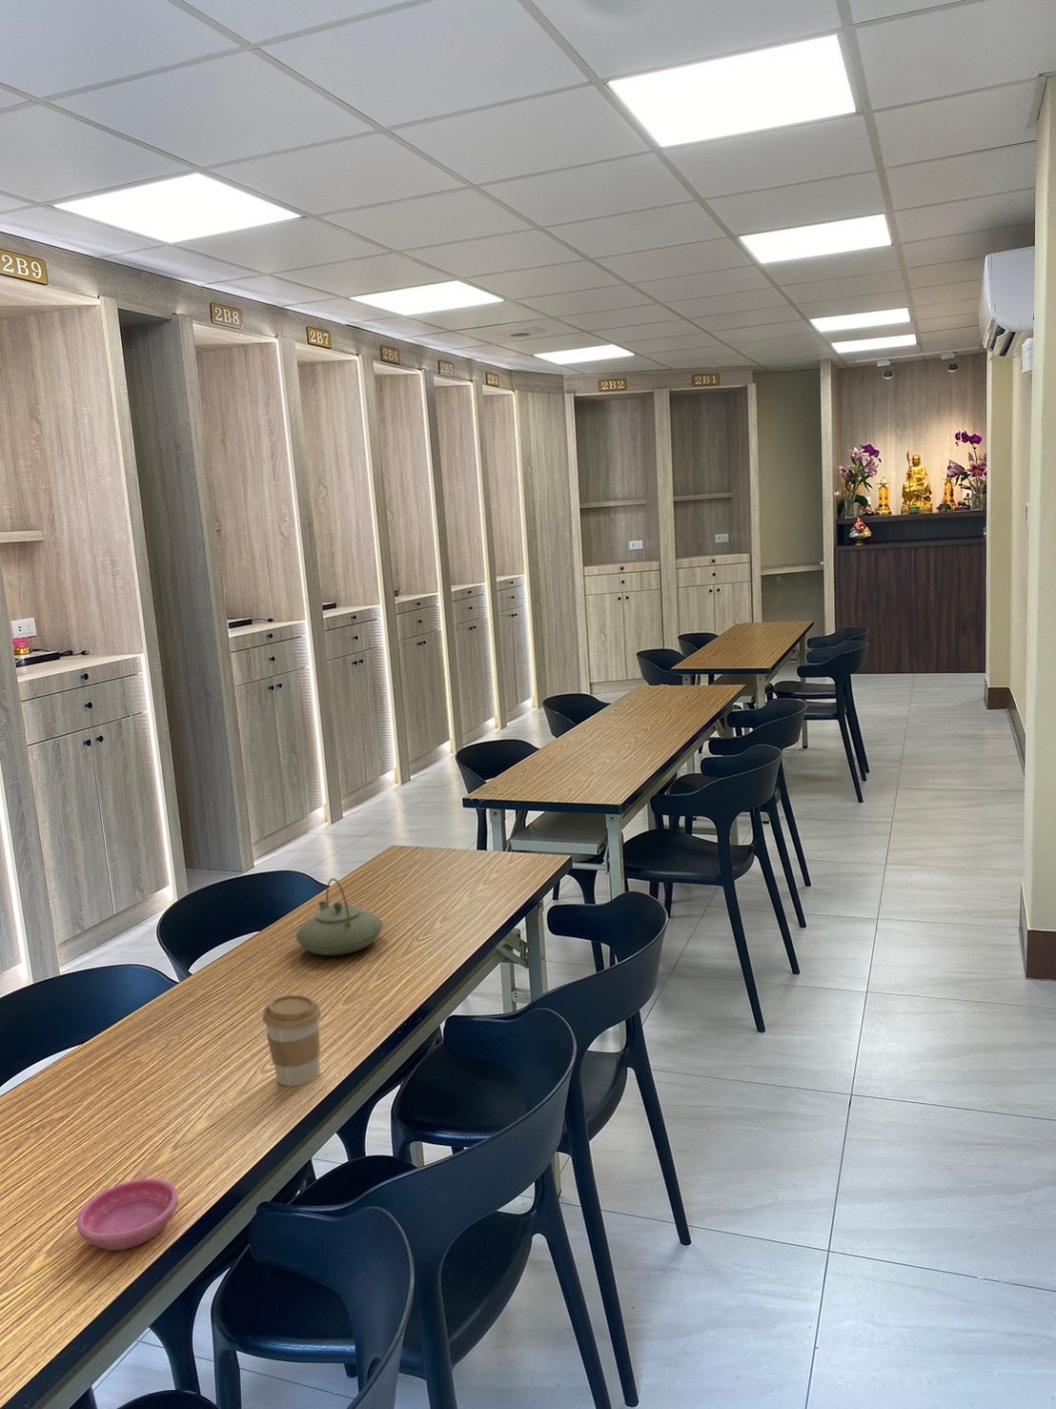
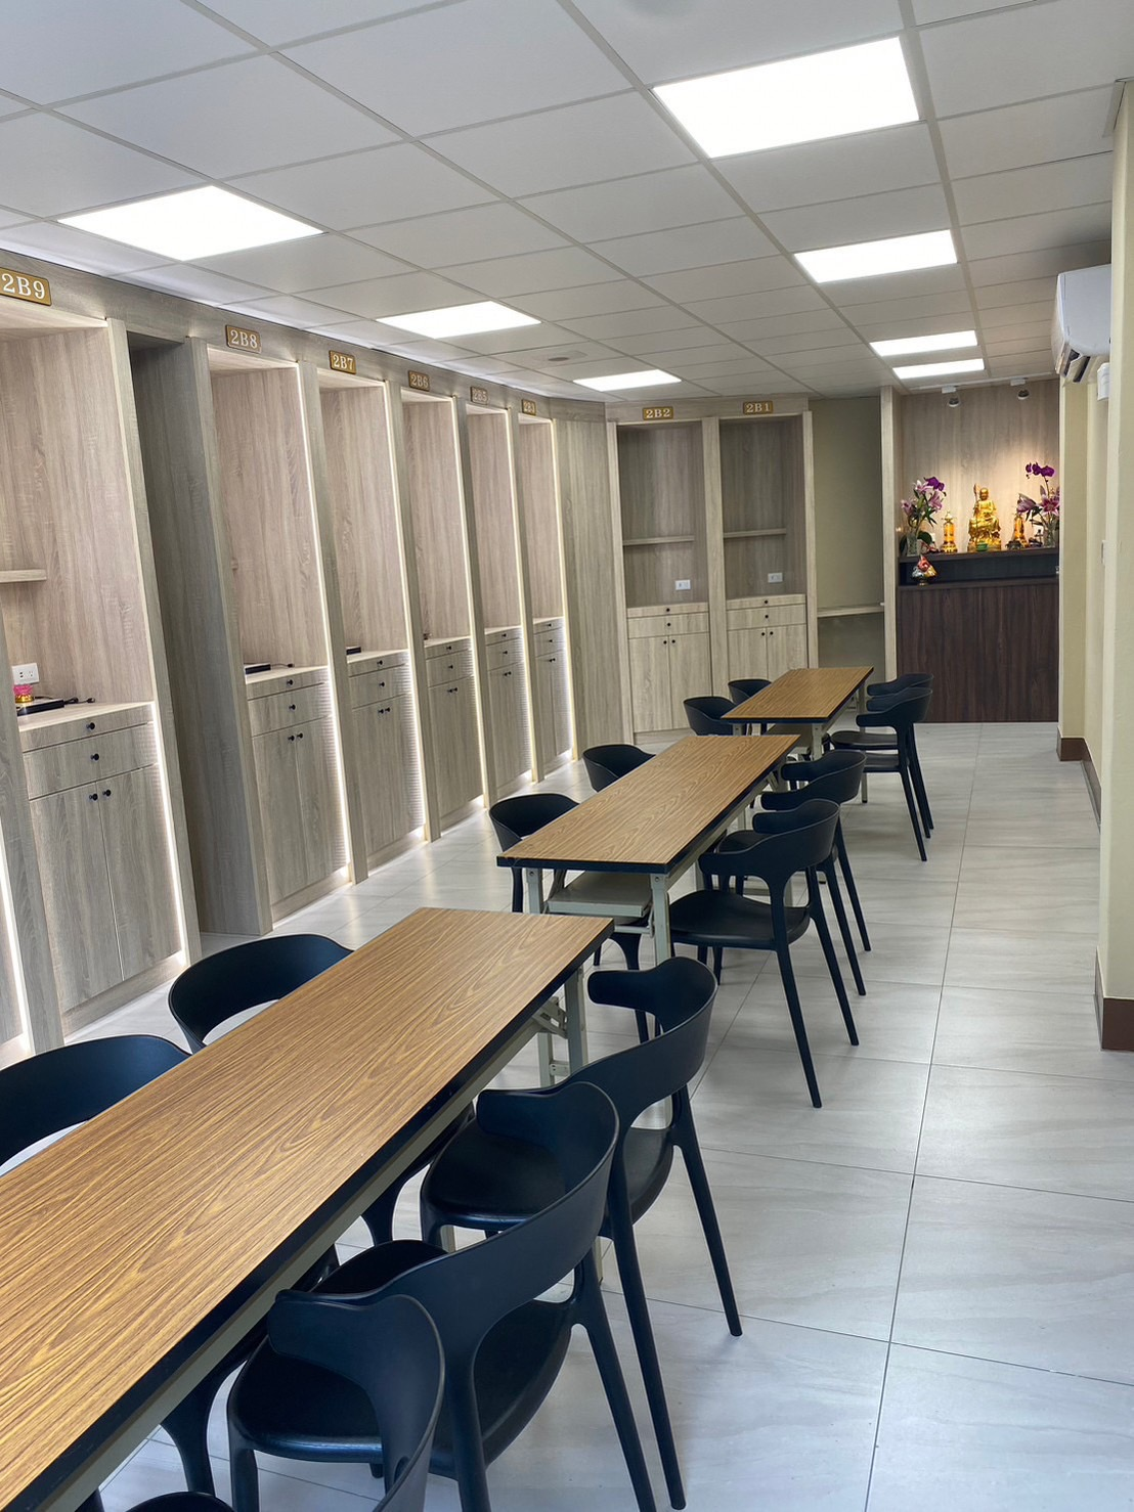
- saucer [77,1178,180,1250]
- coffee cup [262,993,322,1087]
- teapot [295,878,384,956]
